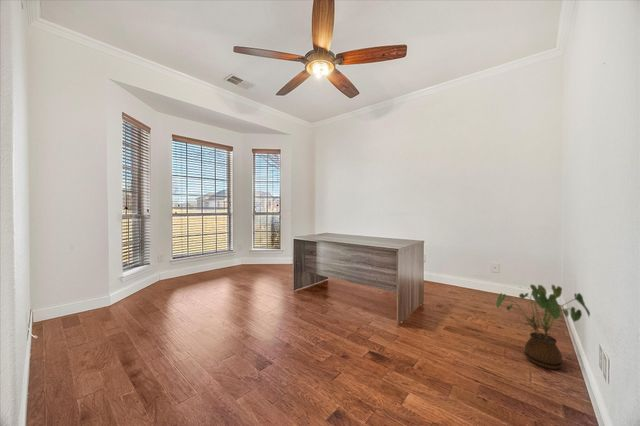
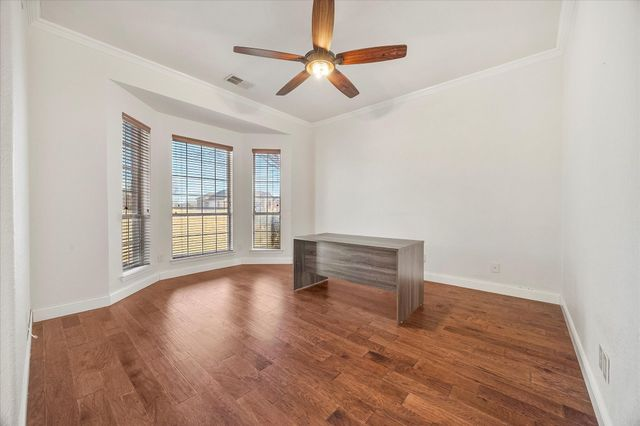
- house plant [495,284,591,370]
